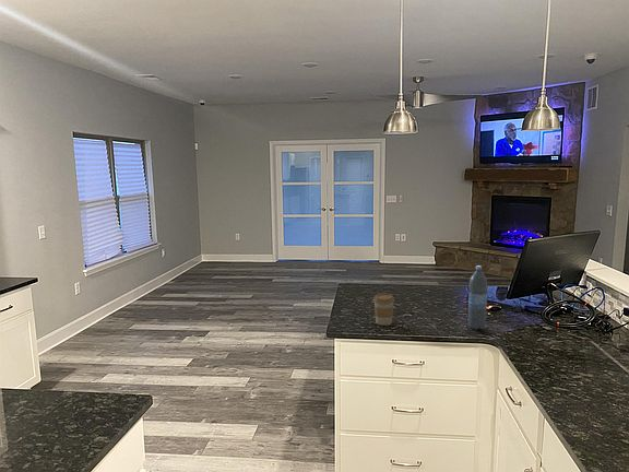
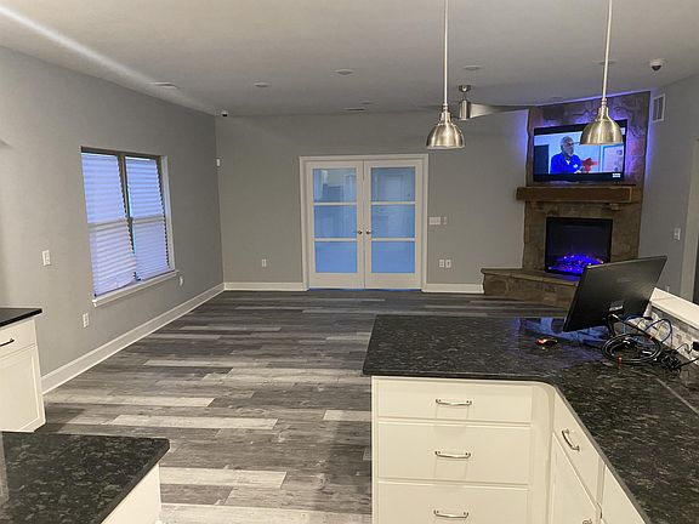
- water bottle [467,264,488,330]
- coffee cup [372,292,395,327]
